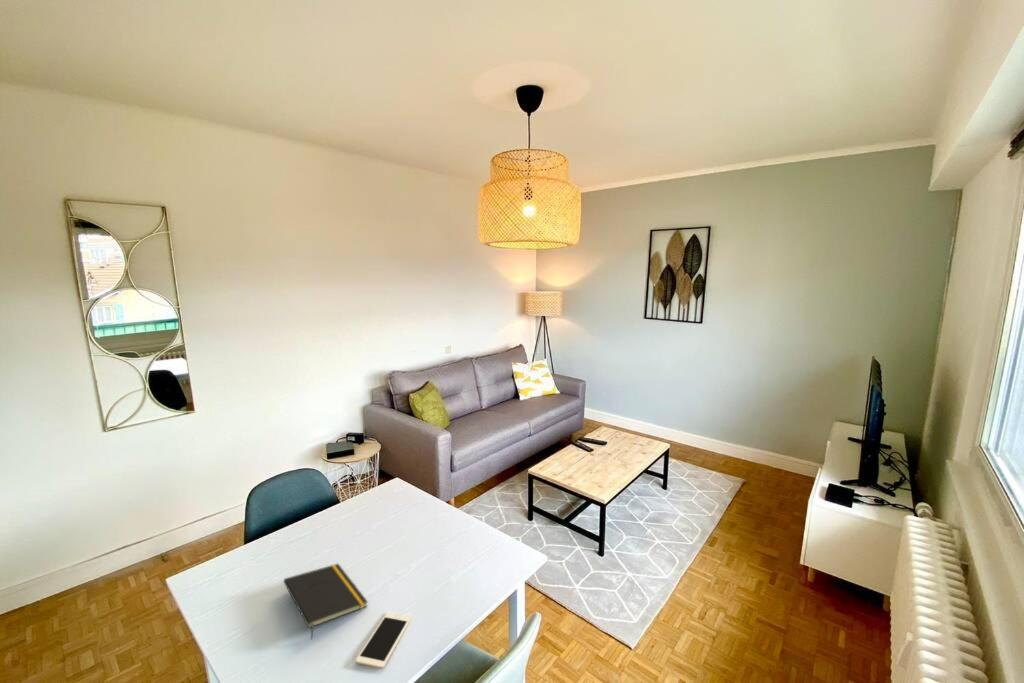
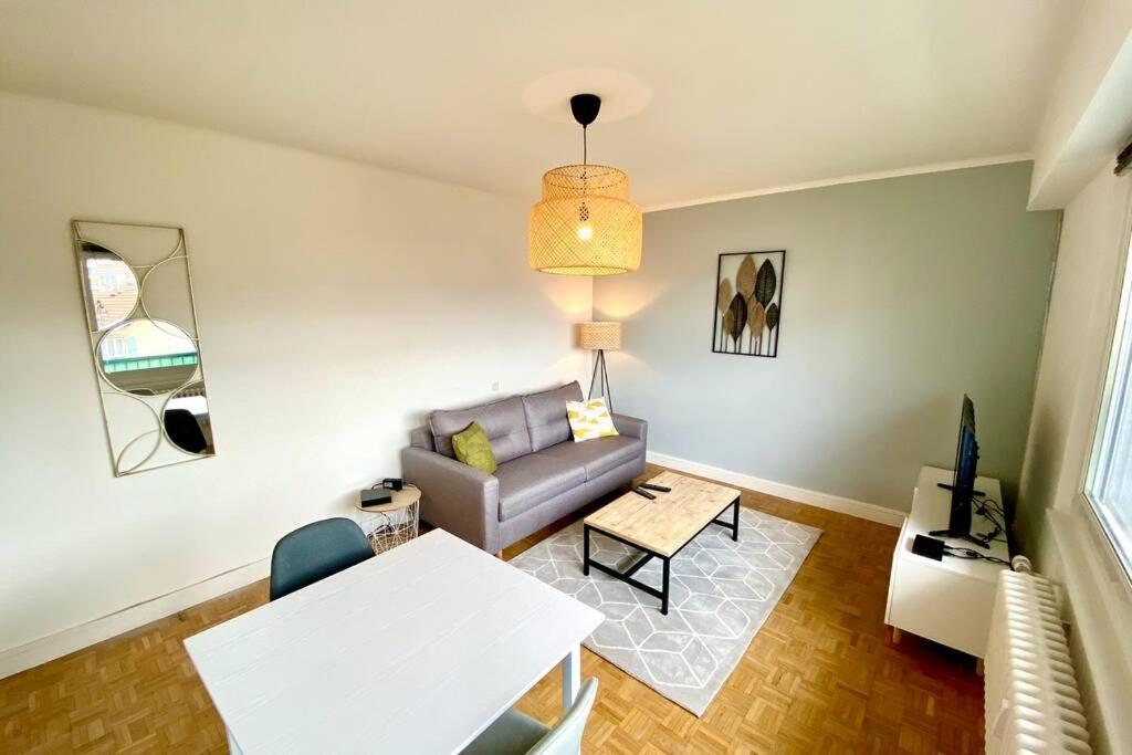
- notepad [283,563,369,641]
- cell phone [355,611,413,669]
